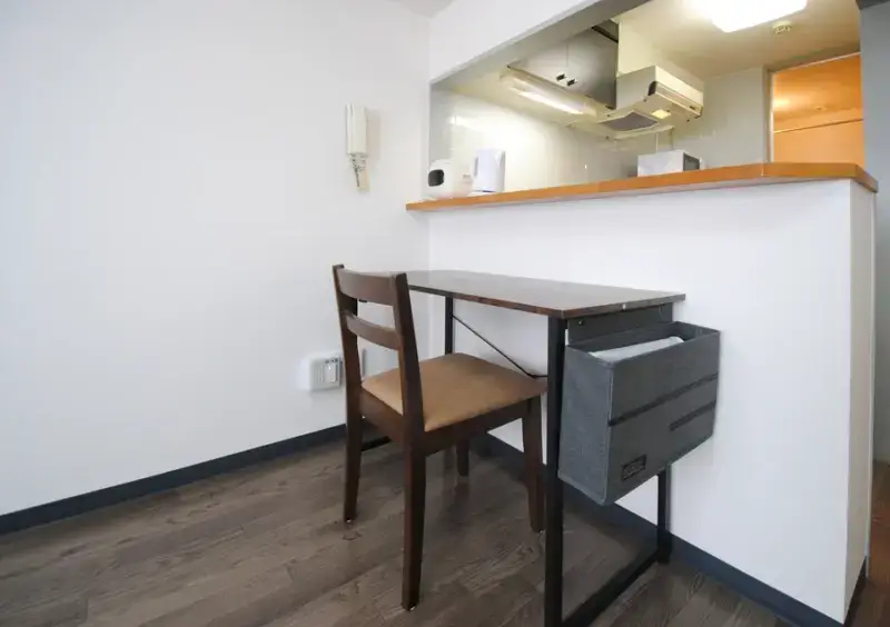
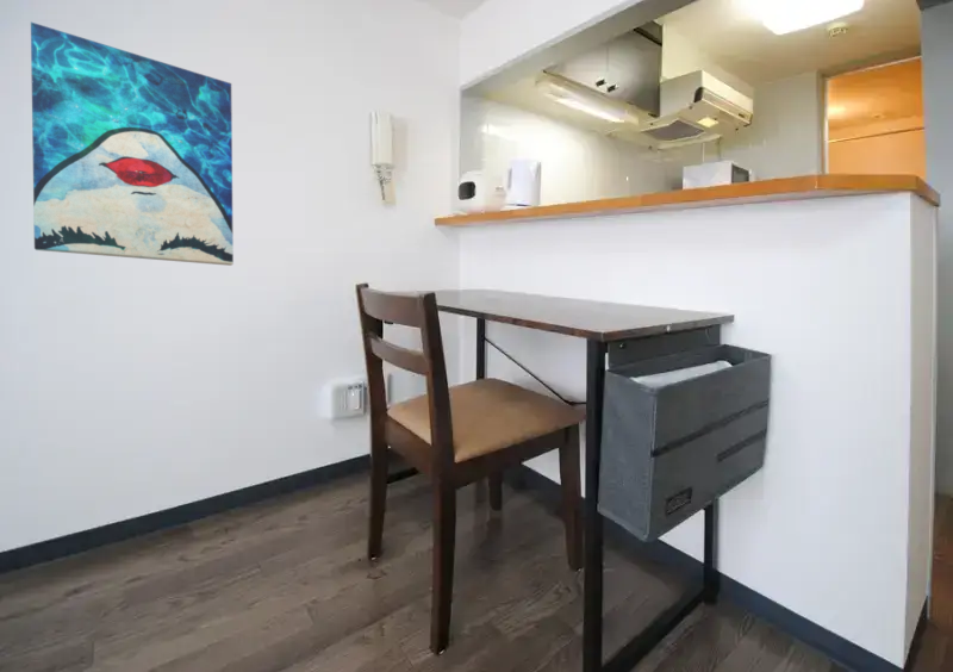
+ wall art [30,21,235,267]
